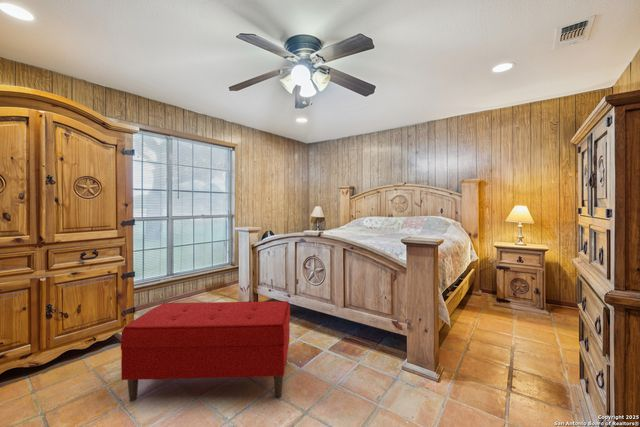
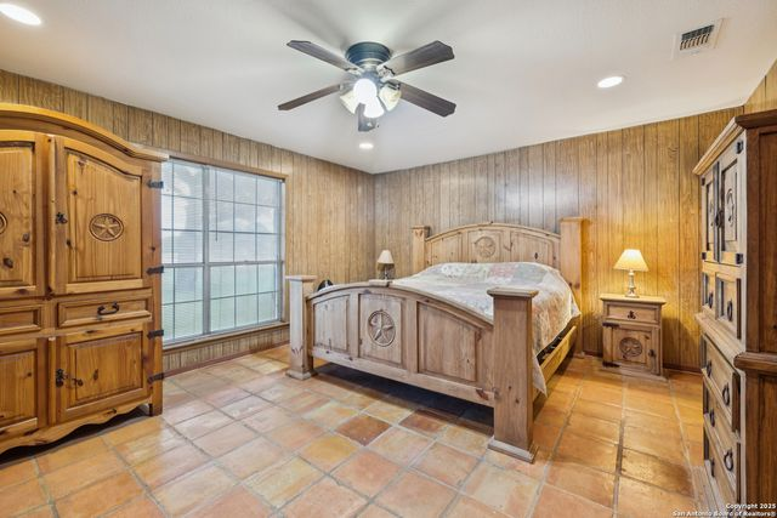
- bench [120,300,291,402]
